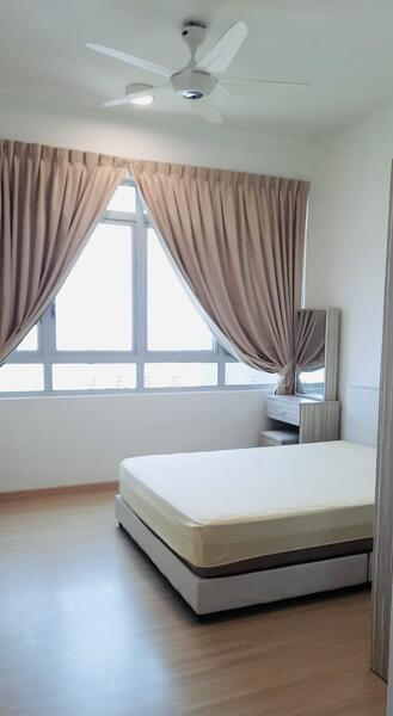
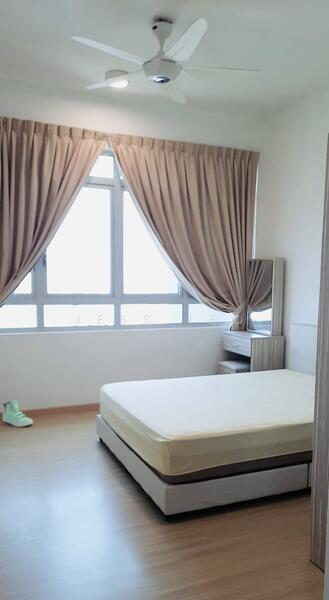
+ sneaker [1,399,34,428]
